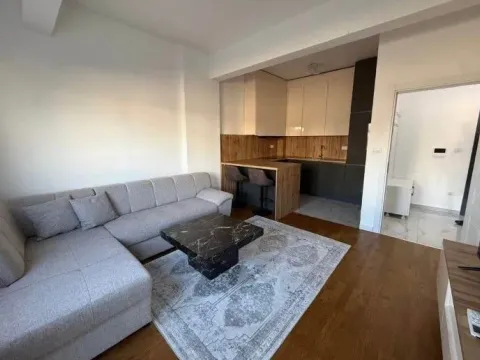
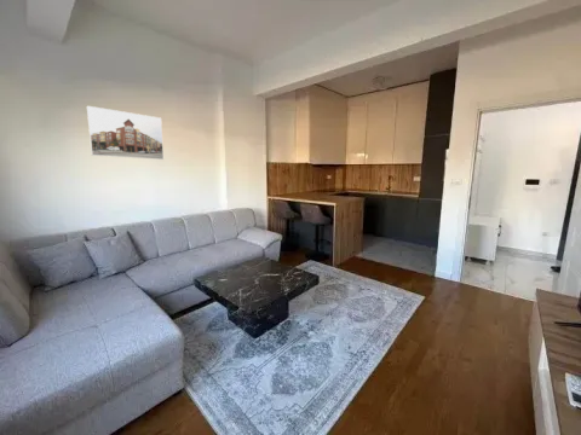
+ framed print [86,105,165,161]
